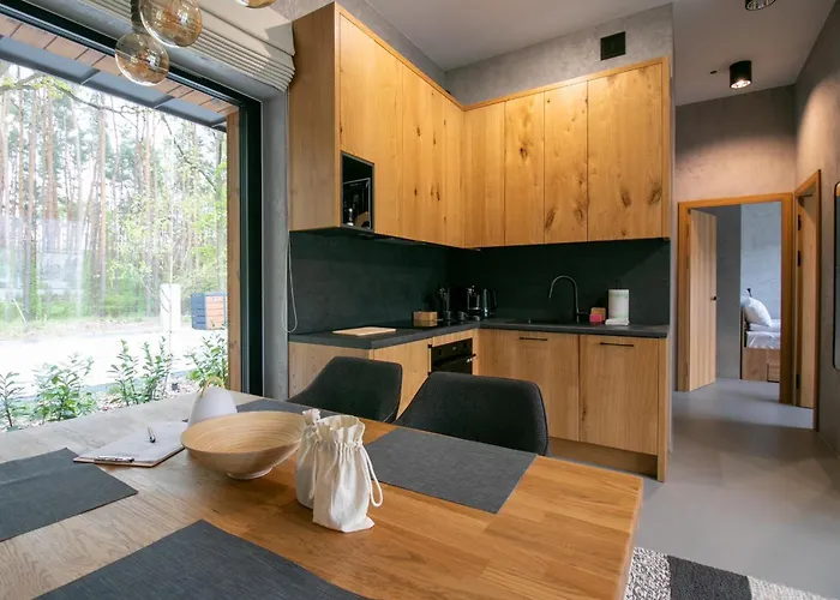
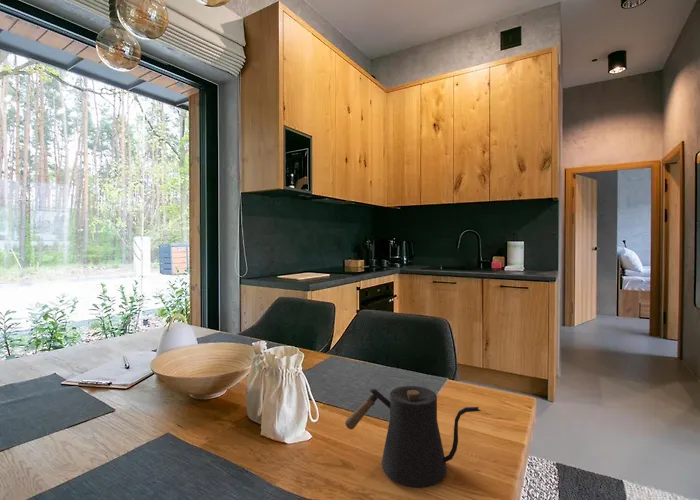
+ kettle [344,385,482,489]
